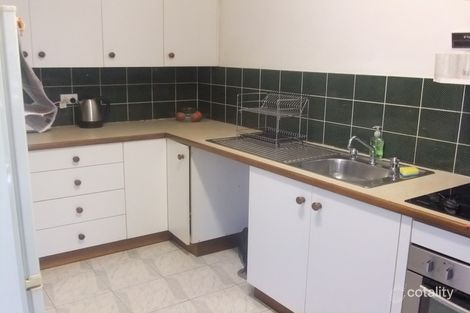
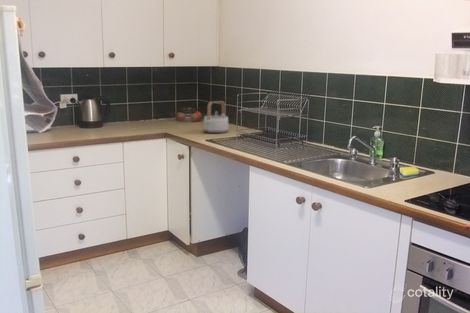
+ teapot [203,100,229,134]
